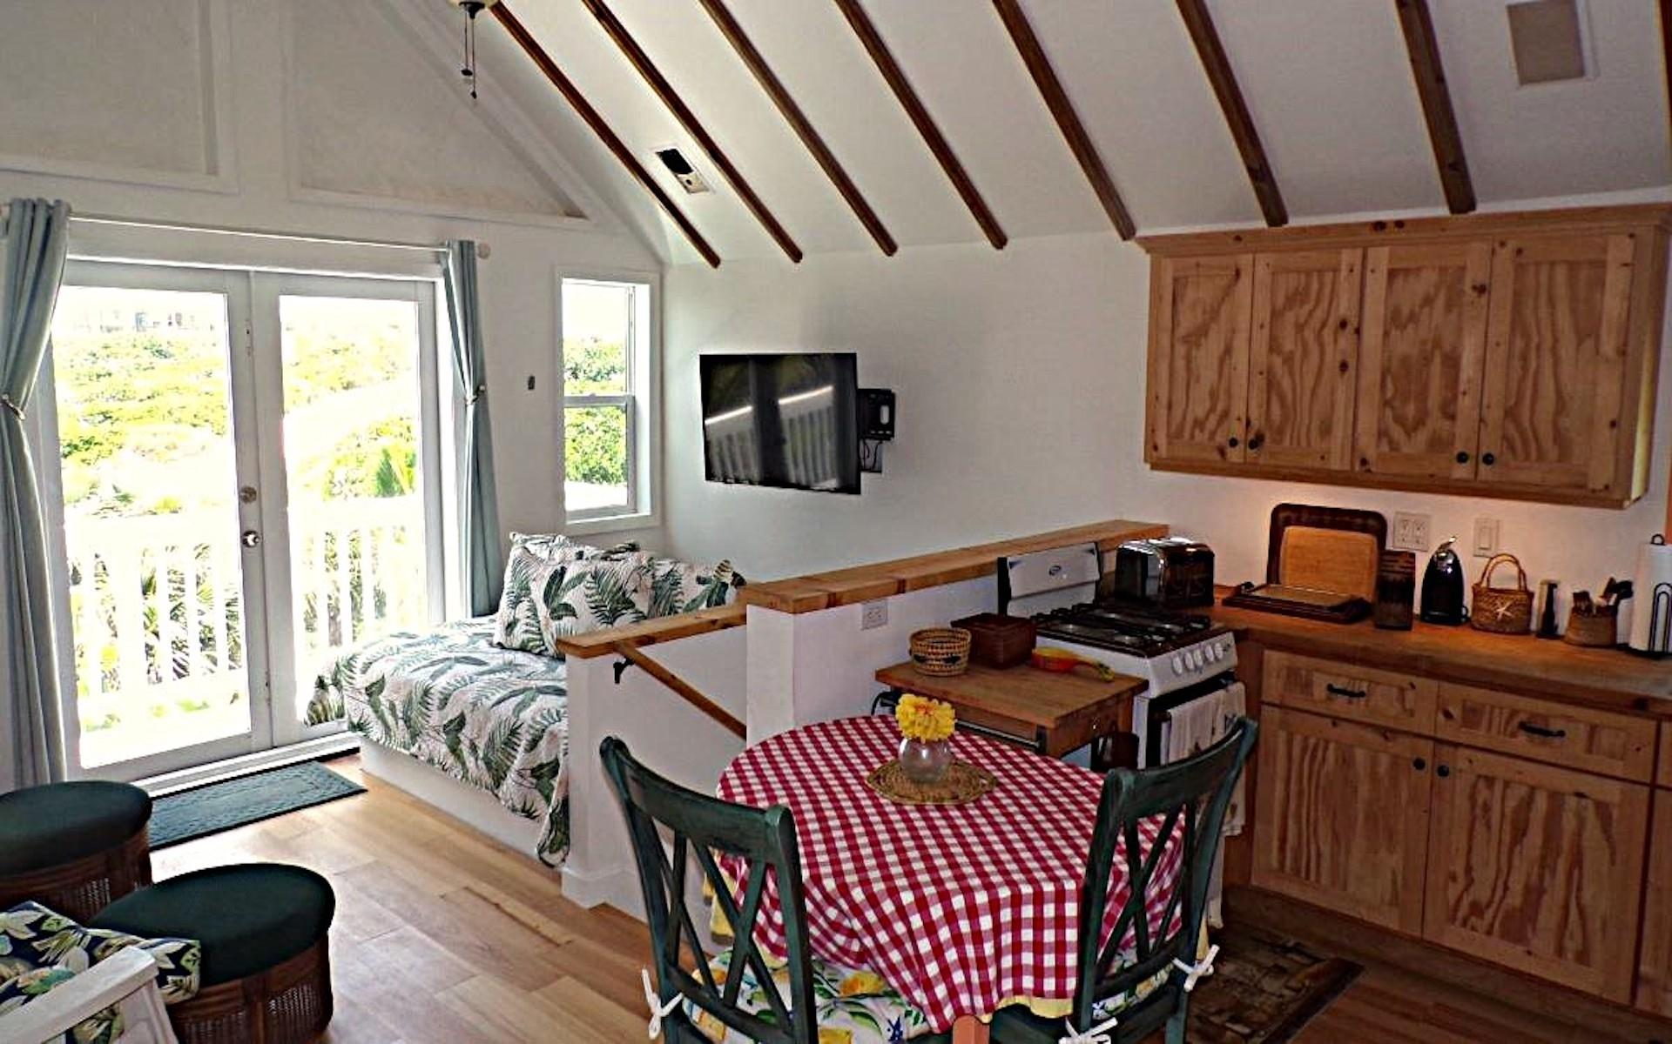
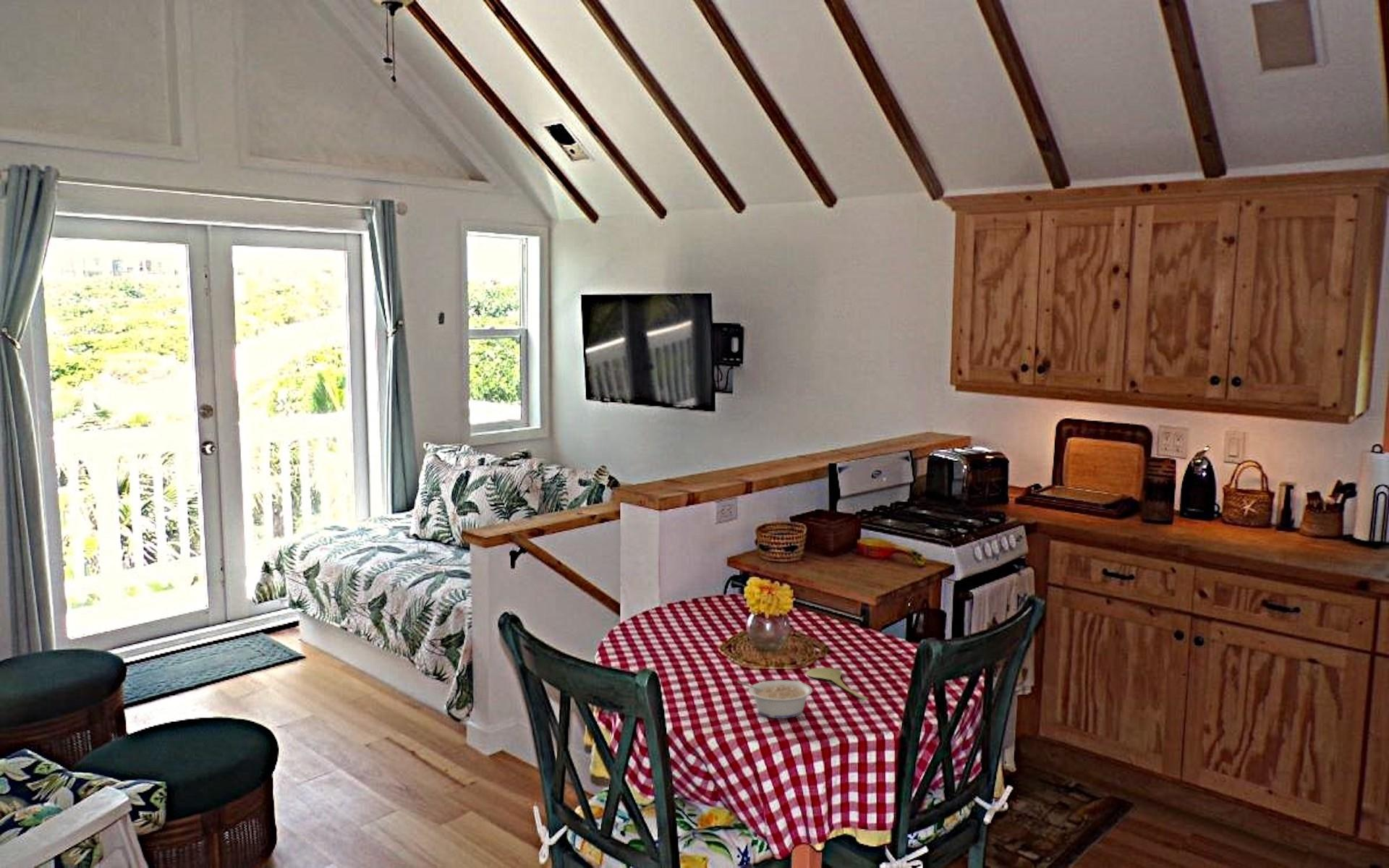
+ spoon [805,667,869,700]
+ legume [736,679,813,719]
